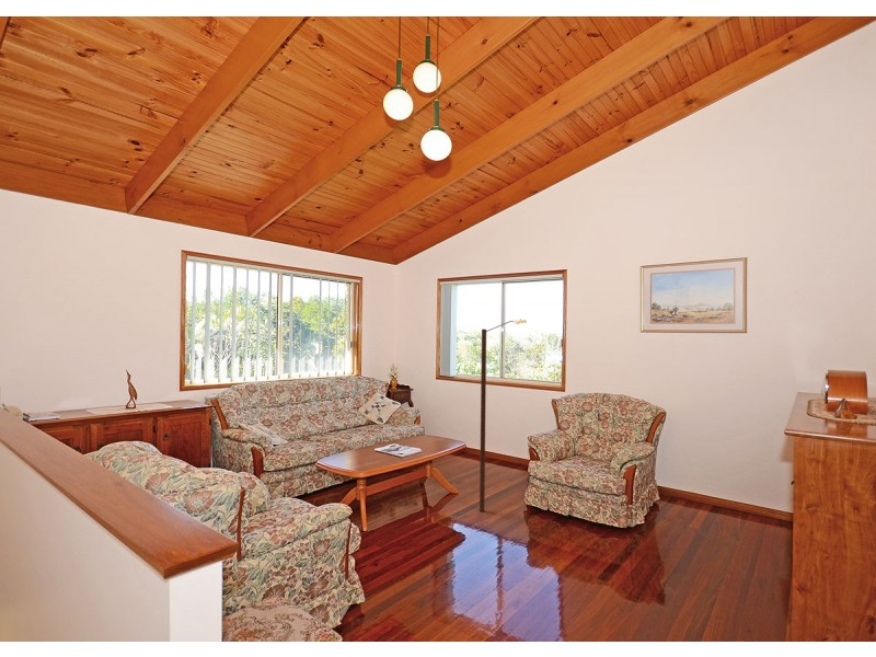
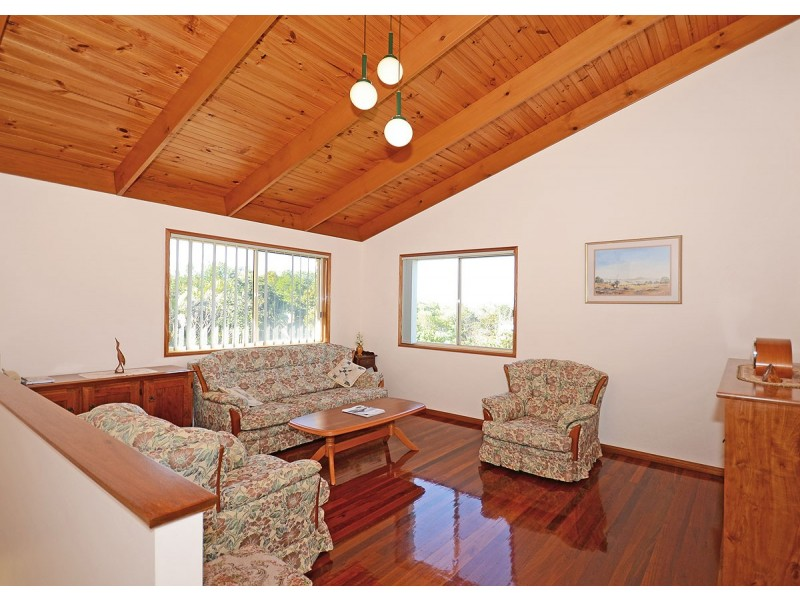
- street lamp [479,318,528,512]
